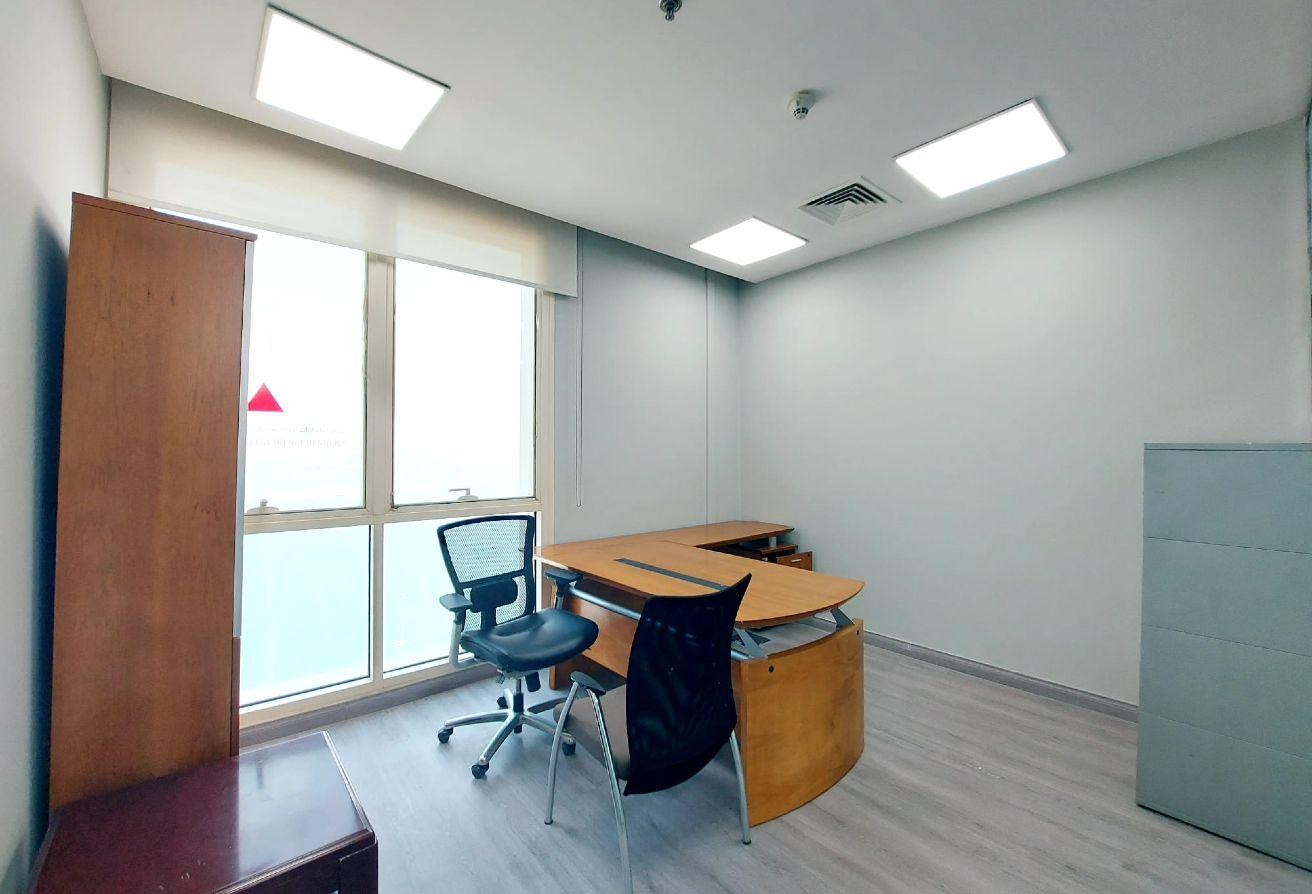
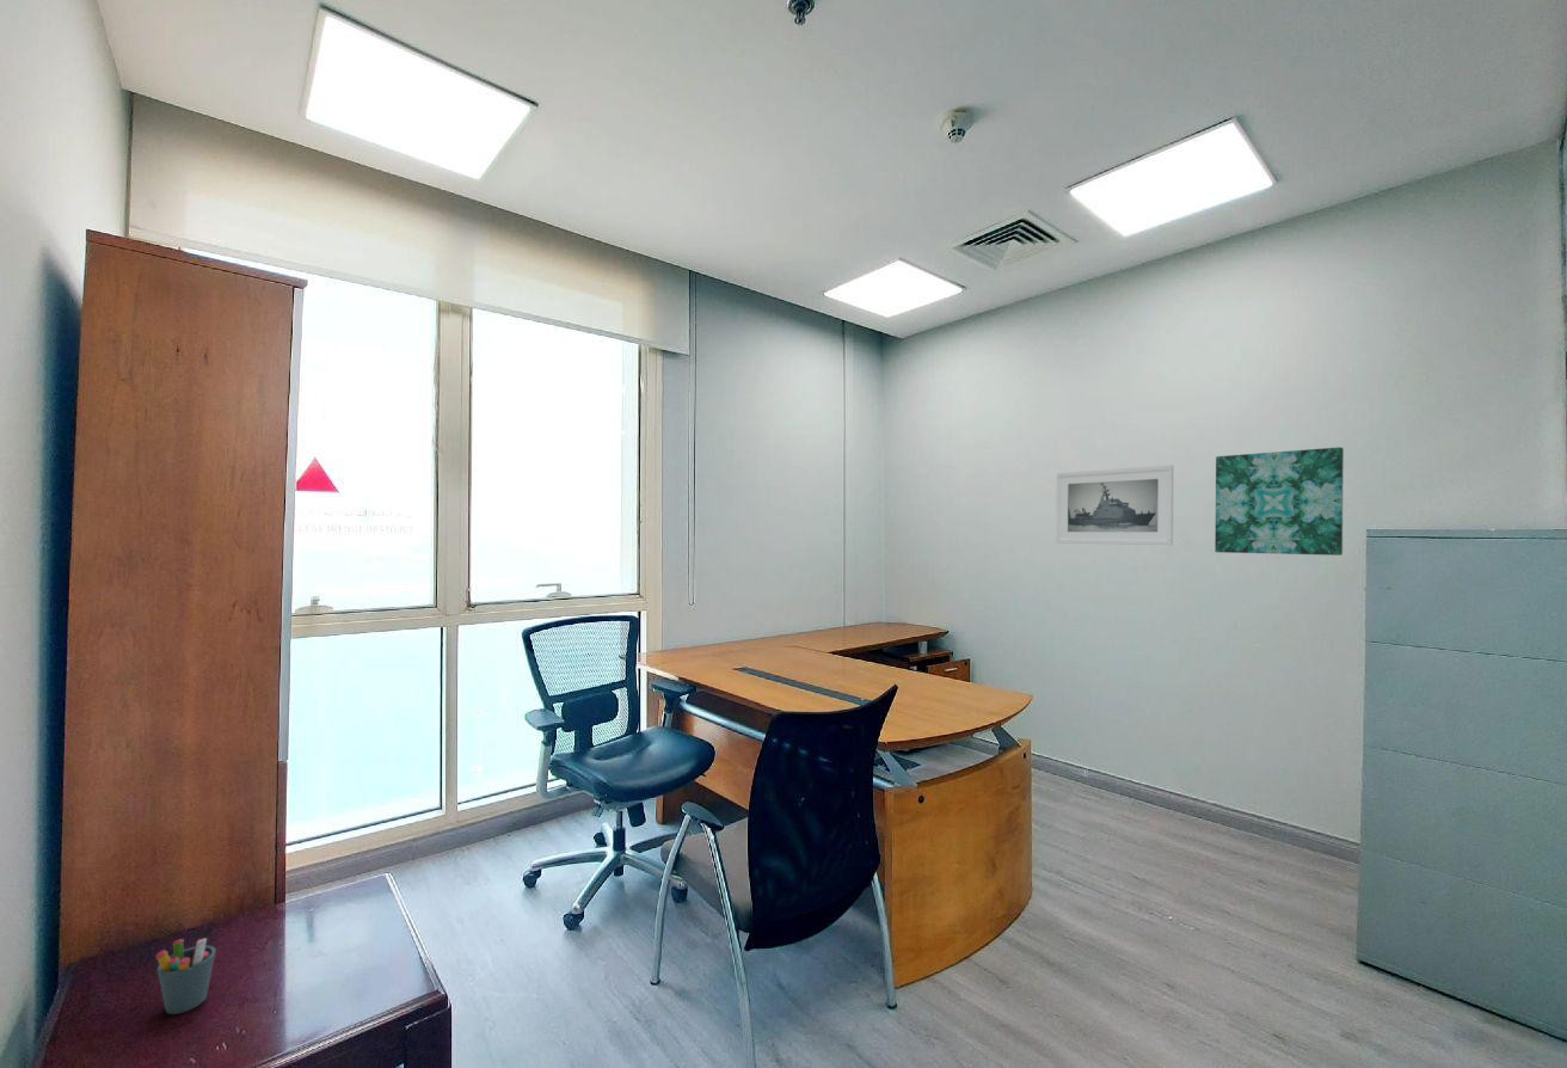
+ pen holder [155,937,217,1015]
+ wall art [1213,446,1345,557]
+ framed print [1055,464,1174,546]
